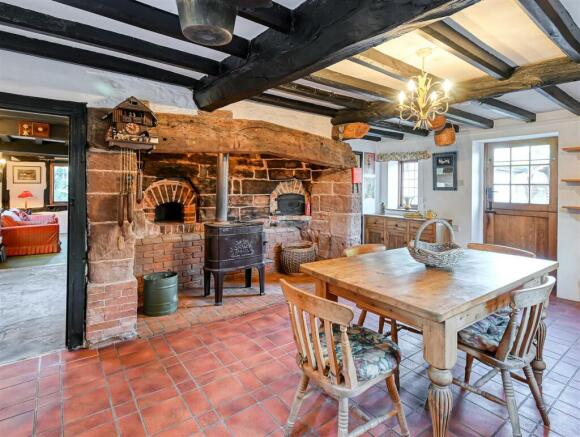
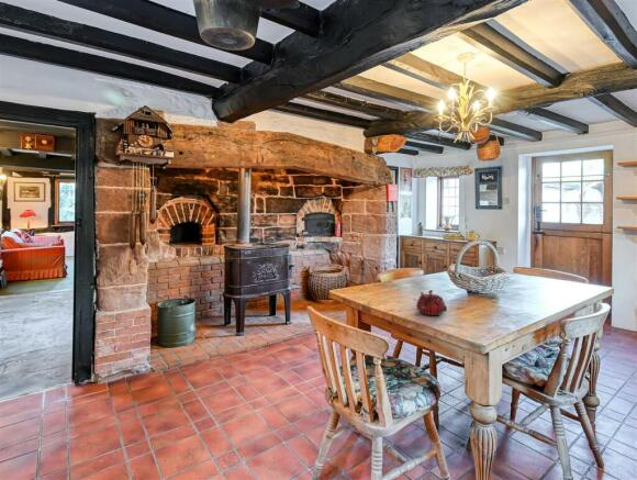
+ teapot [415,289,448,316]
